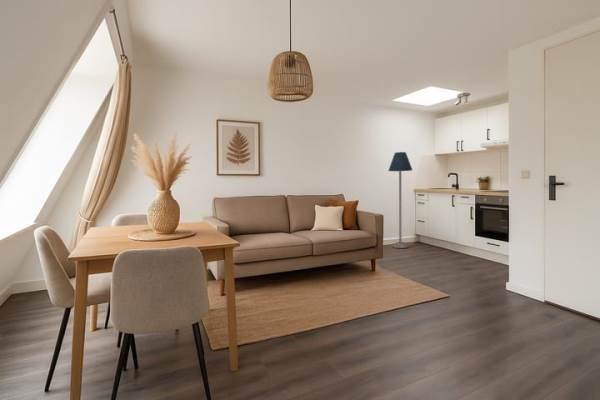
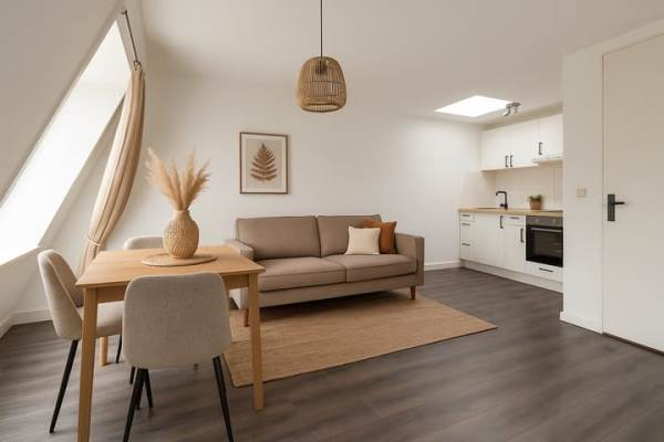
- floor lamp [387,151,413,249]
